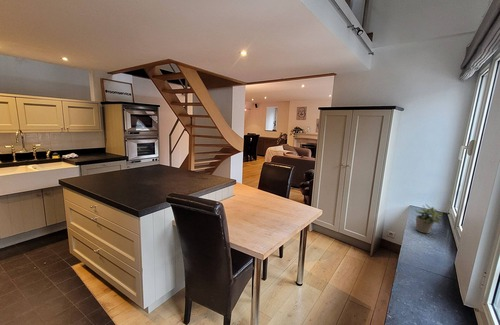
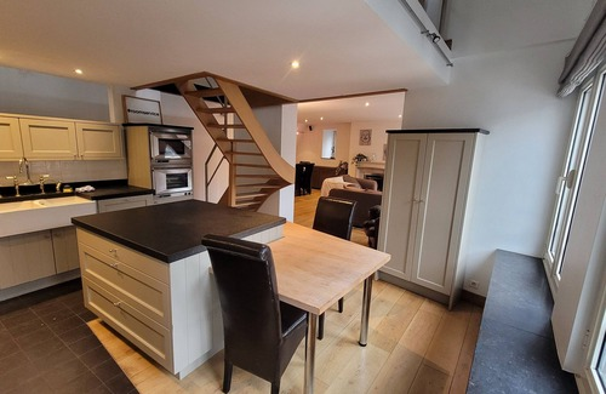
- potted plant [415,203,444,234]
